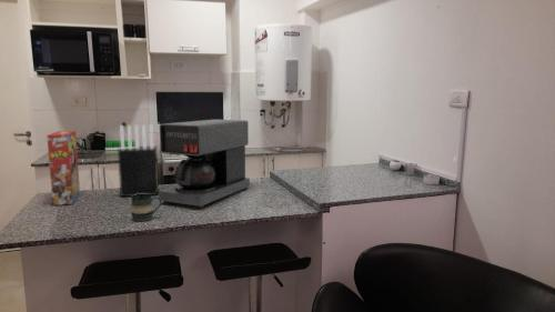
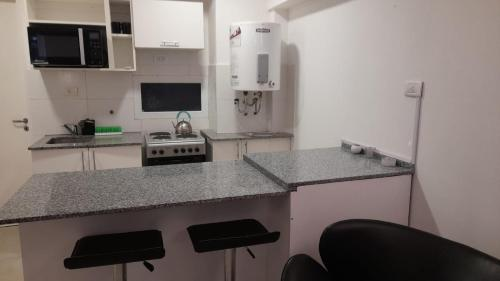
- cereal box [46,130,81,207]
- coffee maker [158,119,251,209]
- mug [131,194,162,222]
- knife block [117,124,160,198]
